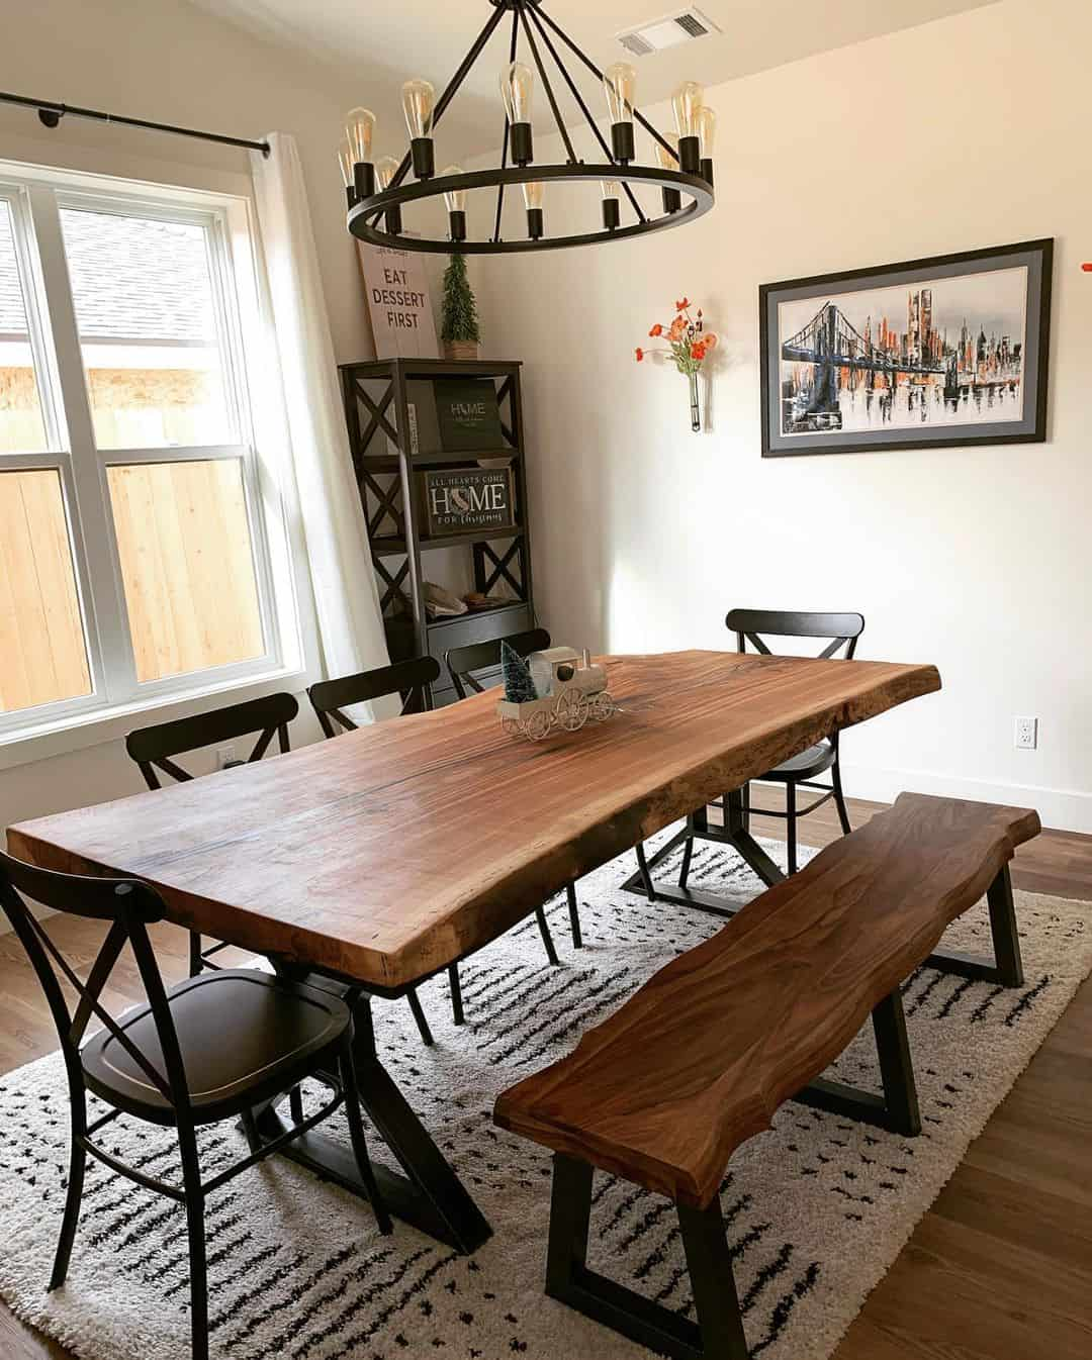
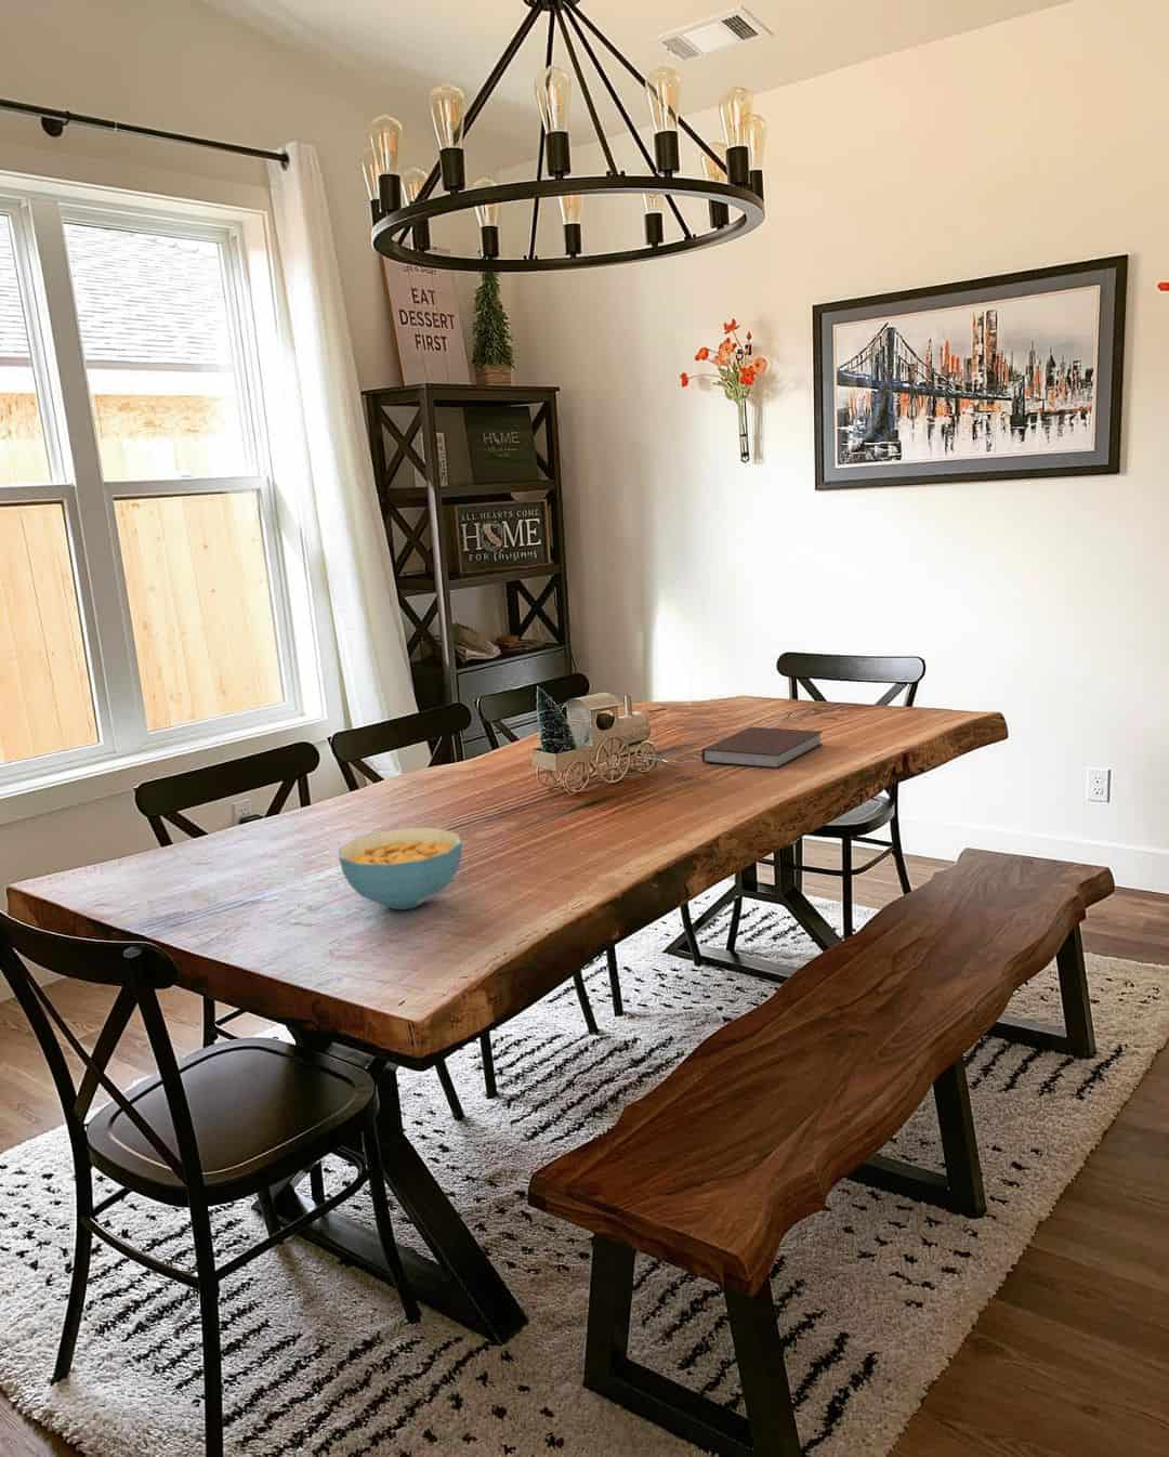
+ cereal bowl [338,827,463,910]
+ notebook [700,727,824,770]
